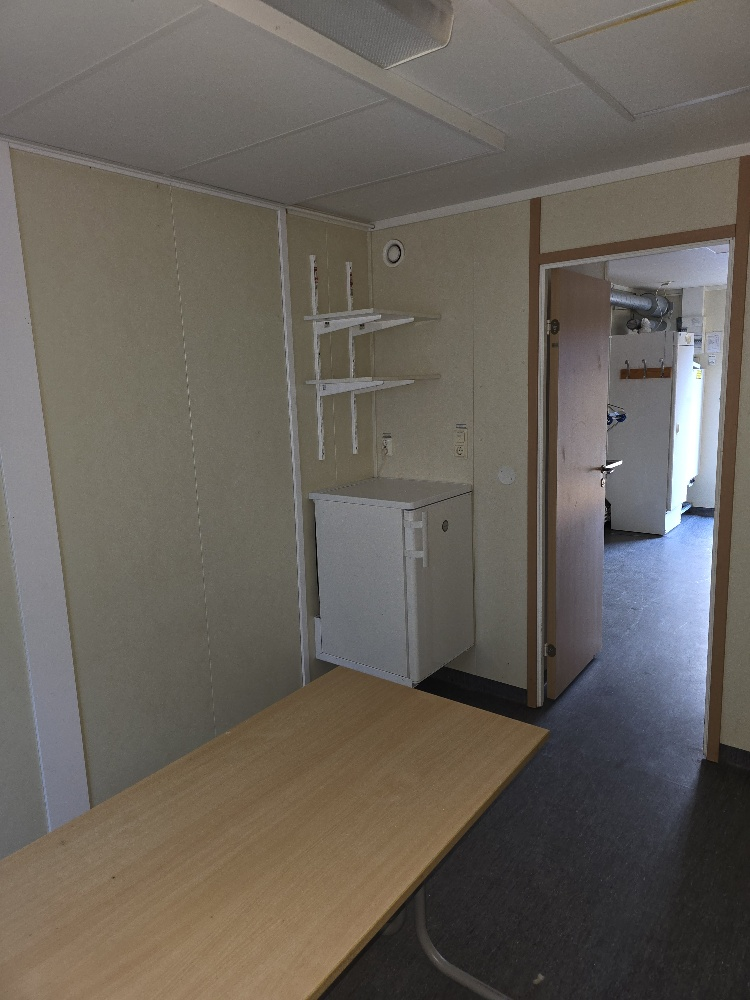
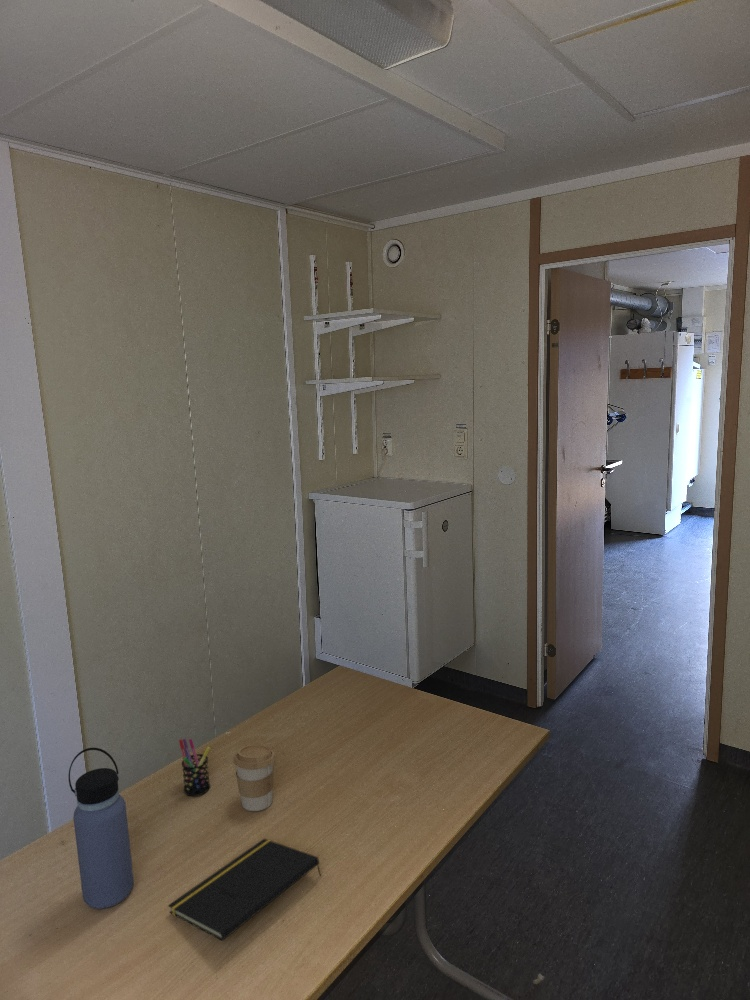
+ water bottle [68,747,135,910]
+ pen holder [178,737,211,797]
+ coffee cup [232,744,276,812]
+ notepad [167,838,322,942]
